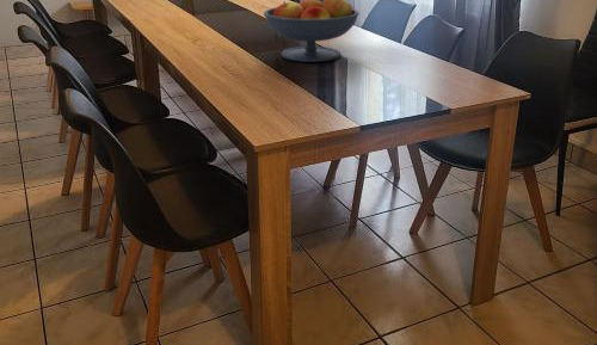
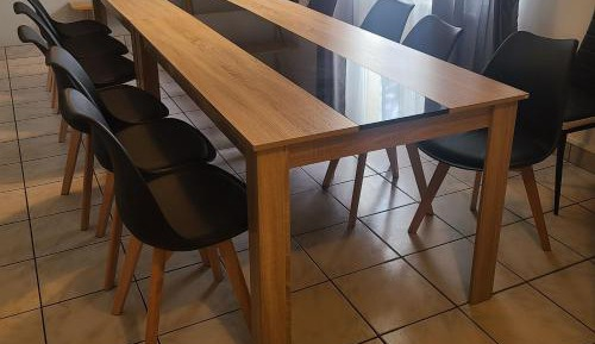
- fruit bowl [263,0,361,63]
